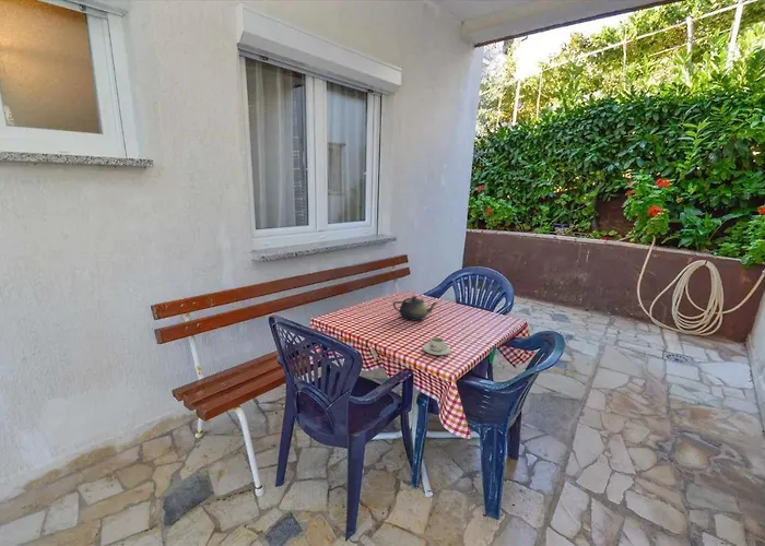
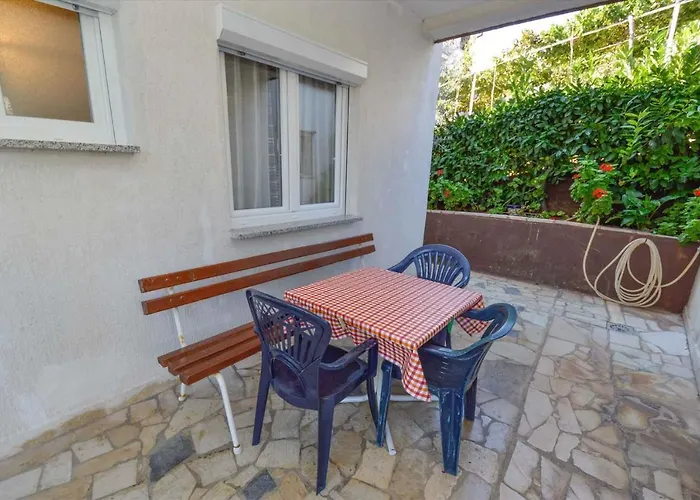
- teacup [422,336,452,356]
- teapot [392,295,439,322]
